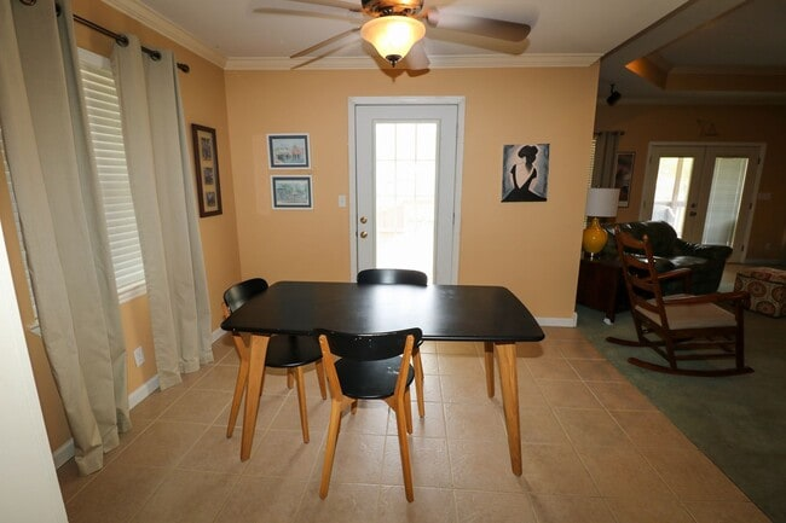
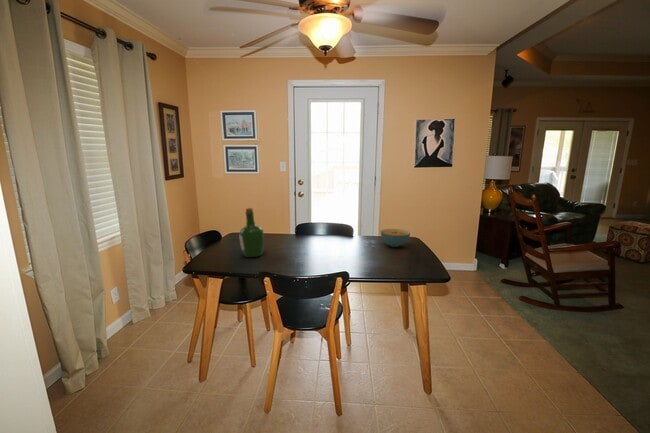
+ wine bottle [238,207,265,258]
+ cereal bowl [380,228,411,248]
